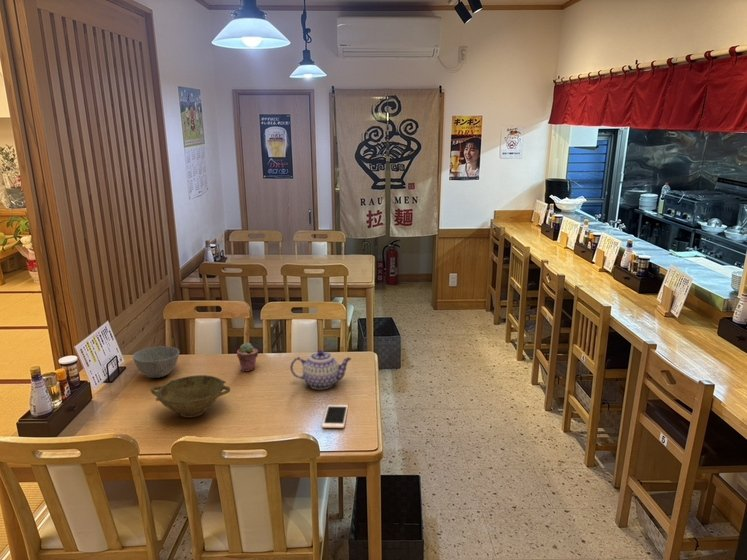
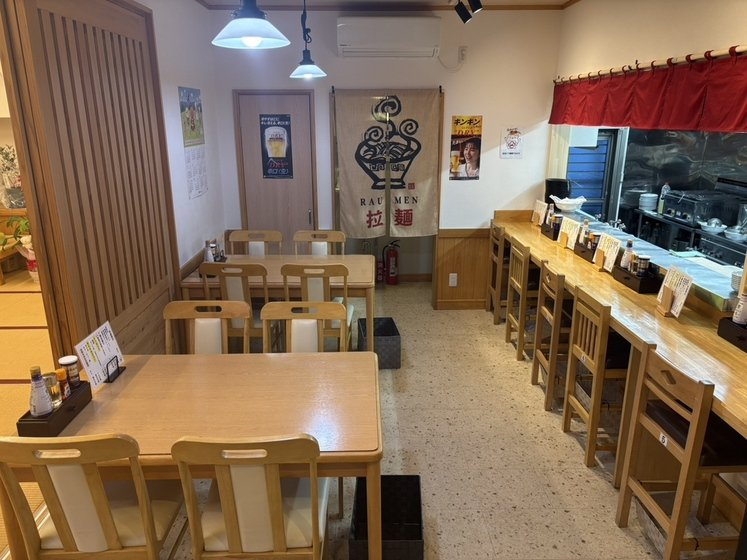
- cell phone [321,404,349,429]
- teapot [289,349,352,390]
- bowl [132,345,180,379]
- bowl [149,374,232,419]
- potted succulent [236,342,259,372]
